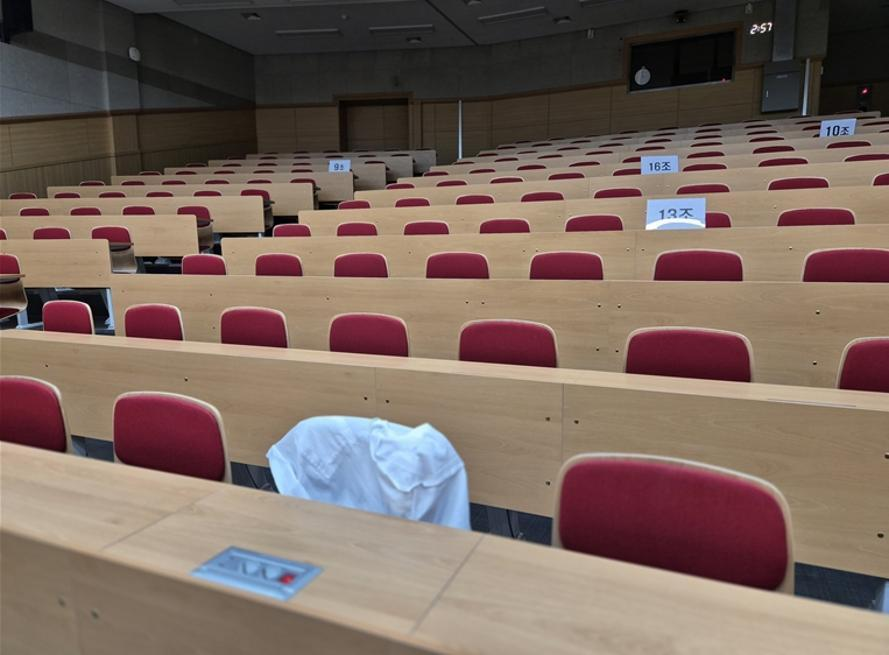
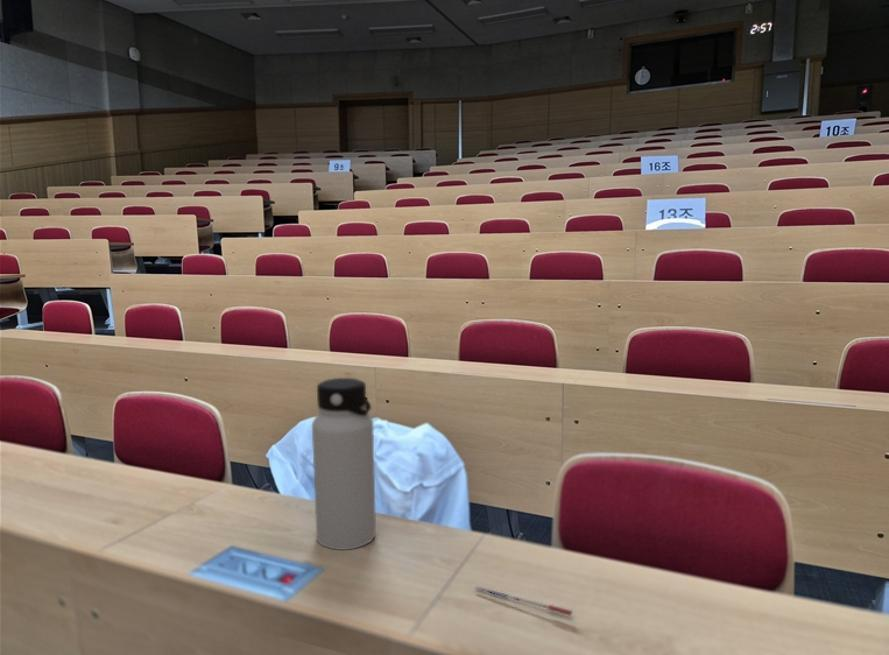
+ water bottle [311,377,377,551]
+ pen [474,585,574,617]
